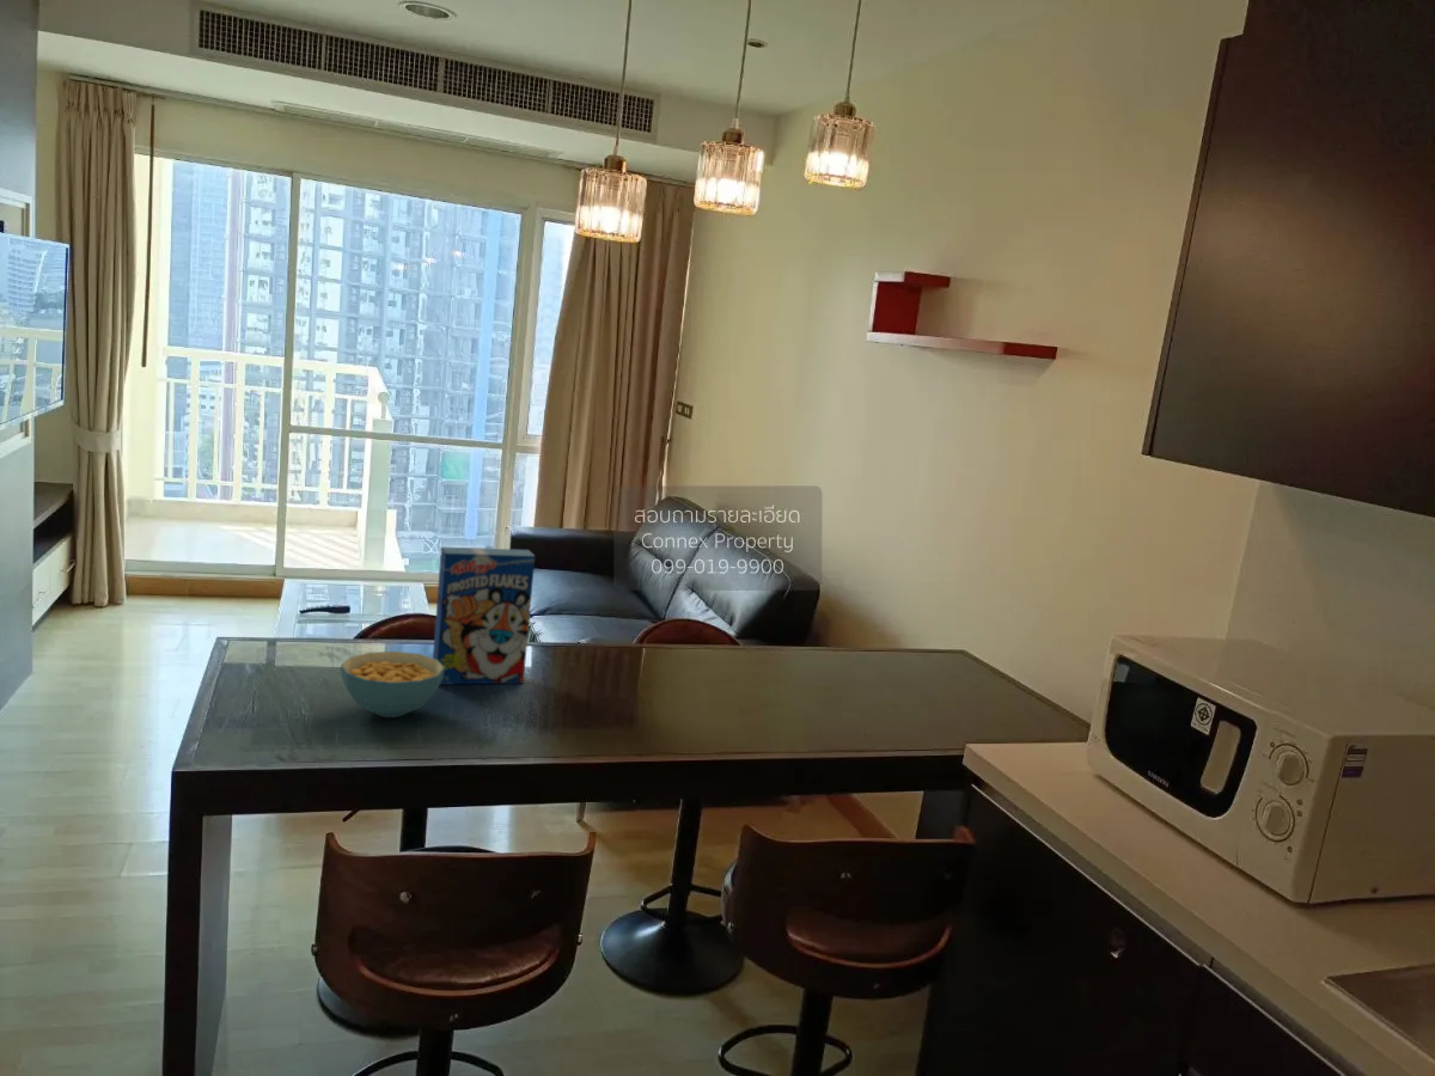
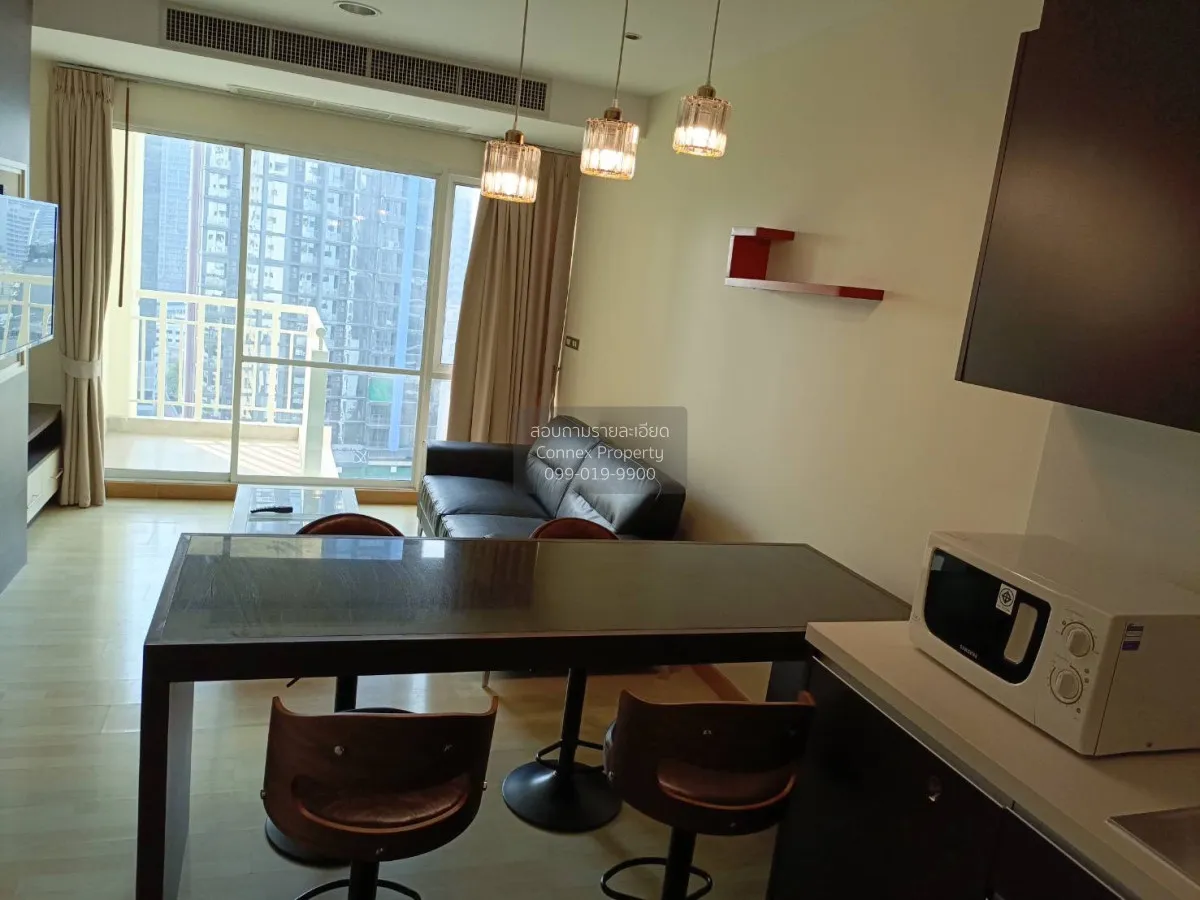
- cereal box [432,545,536,686]
- cereal bowl [340,650,445,719]
